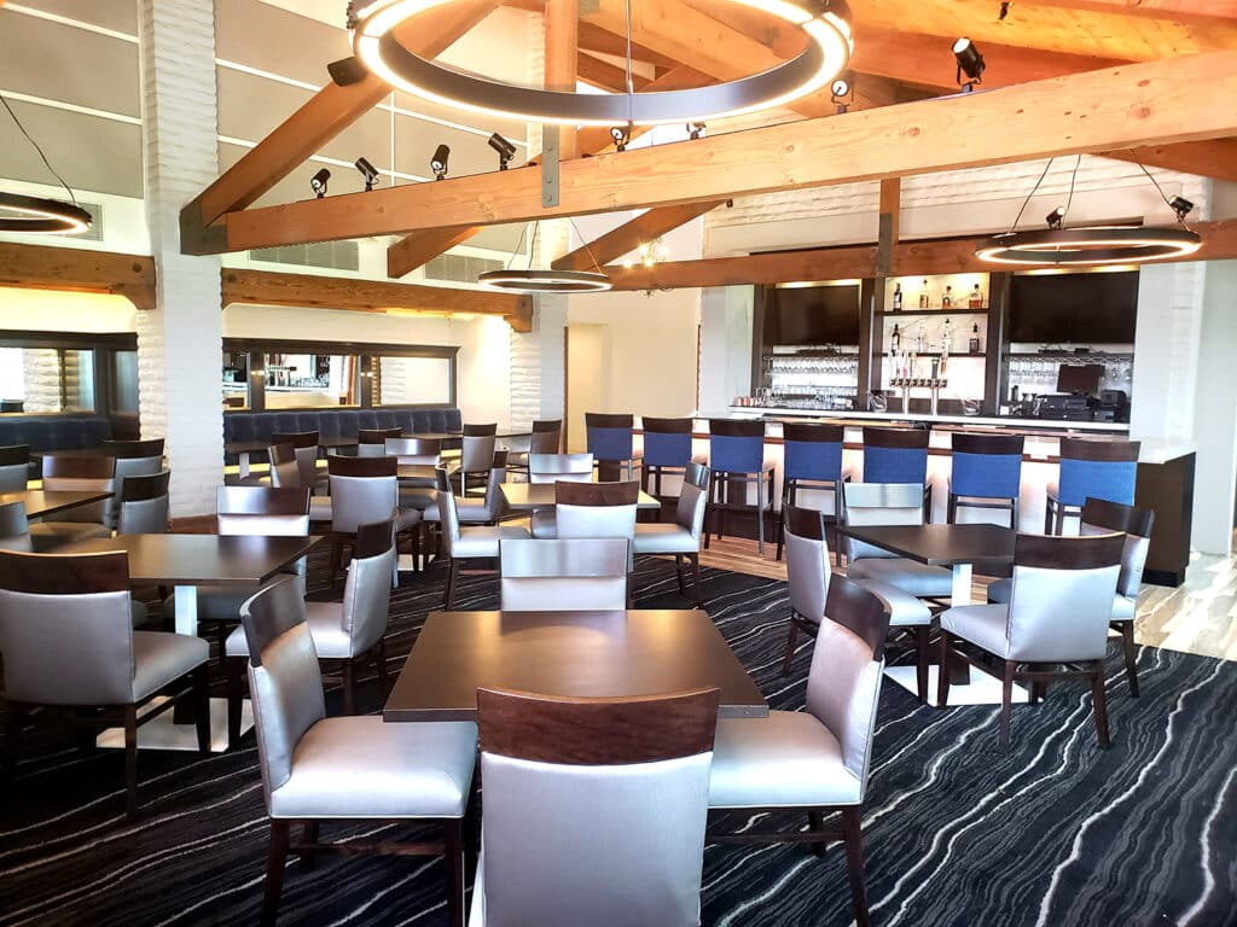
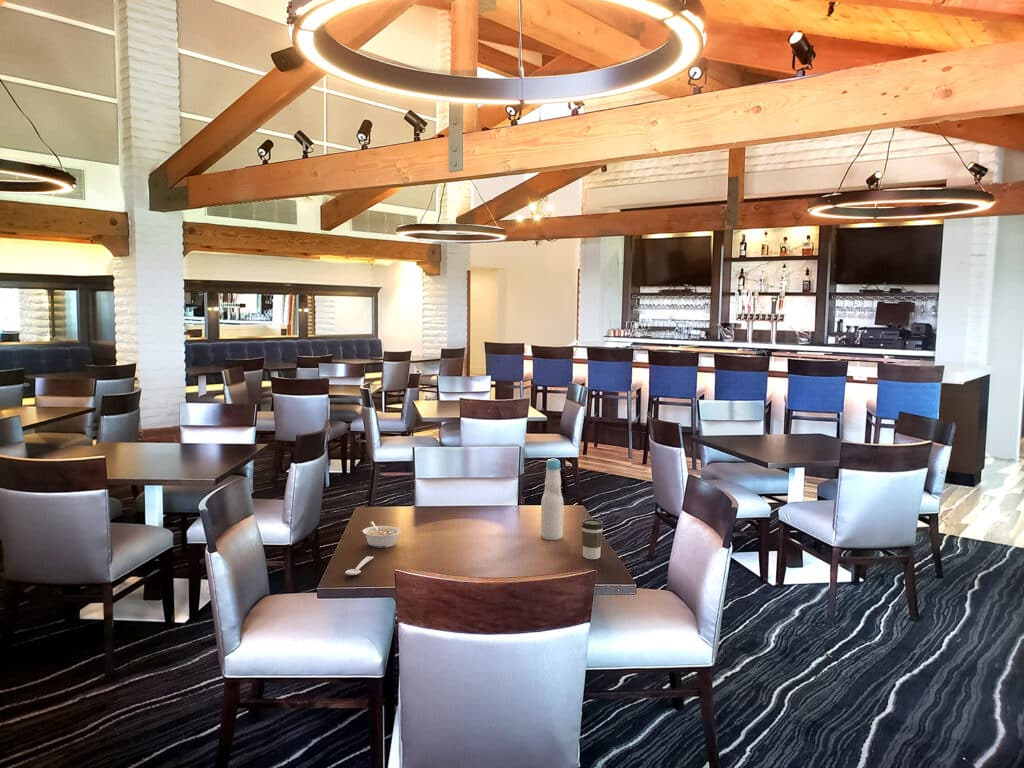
+ legume [361,520,402,549]
+ spoon [344,555,374,576]
+ bottle [540,457,564,541]
+ coffee cup [580,518,605,560]
